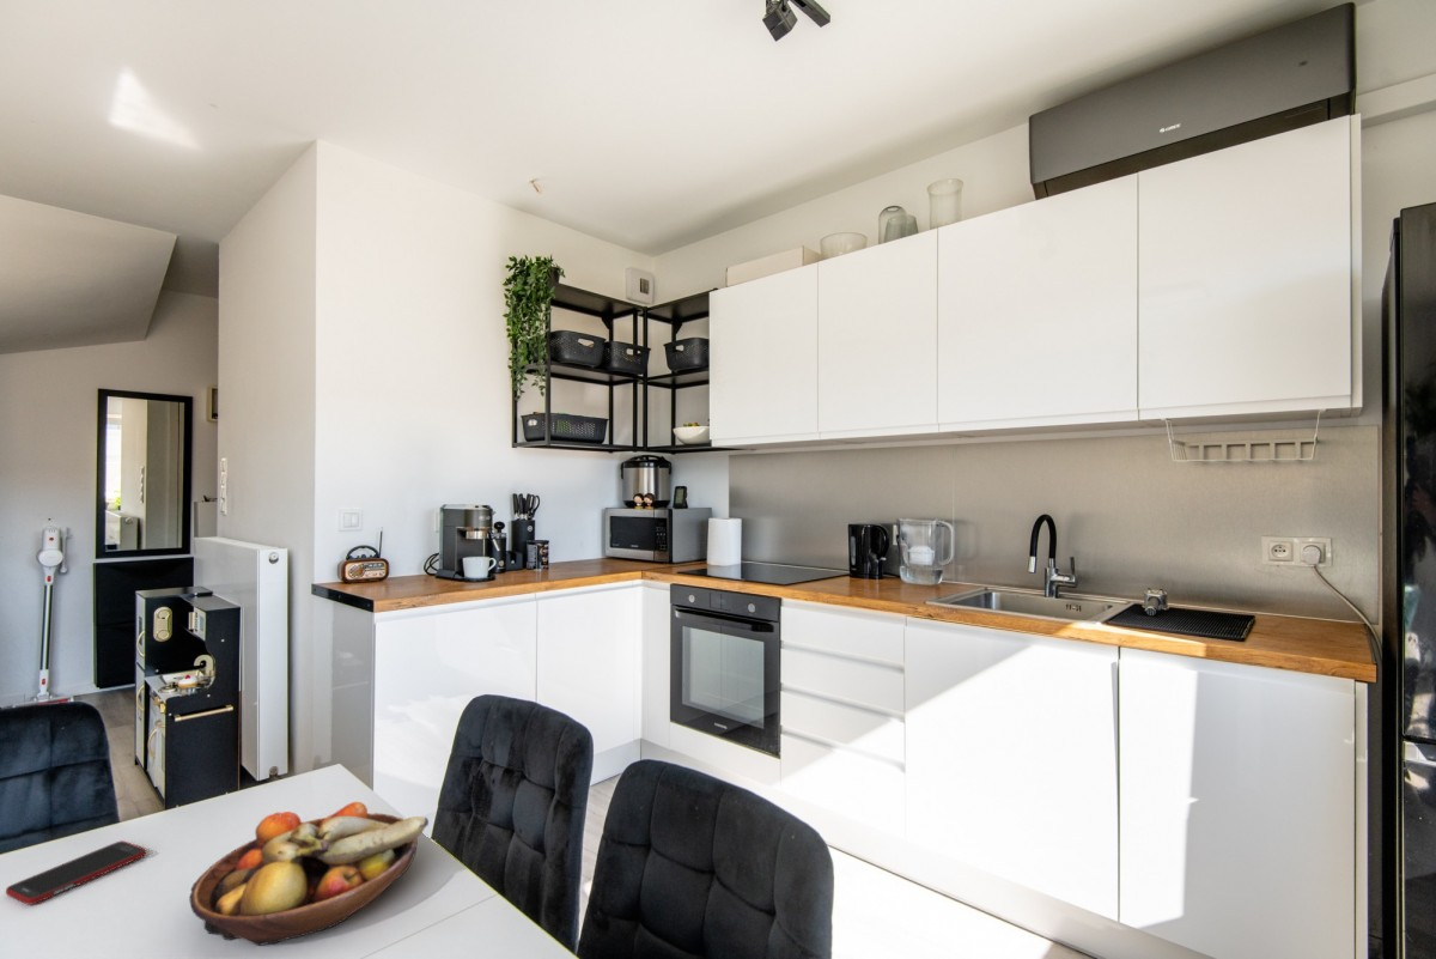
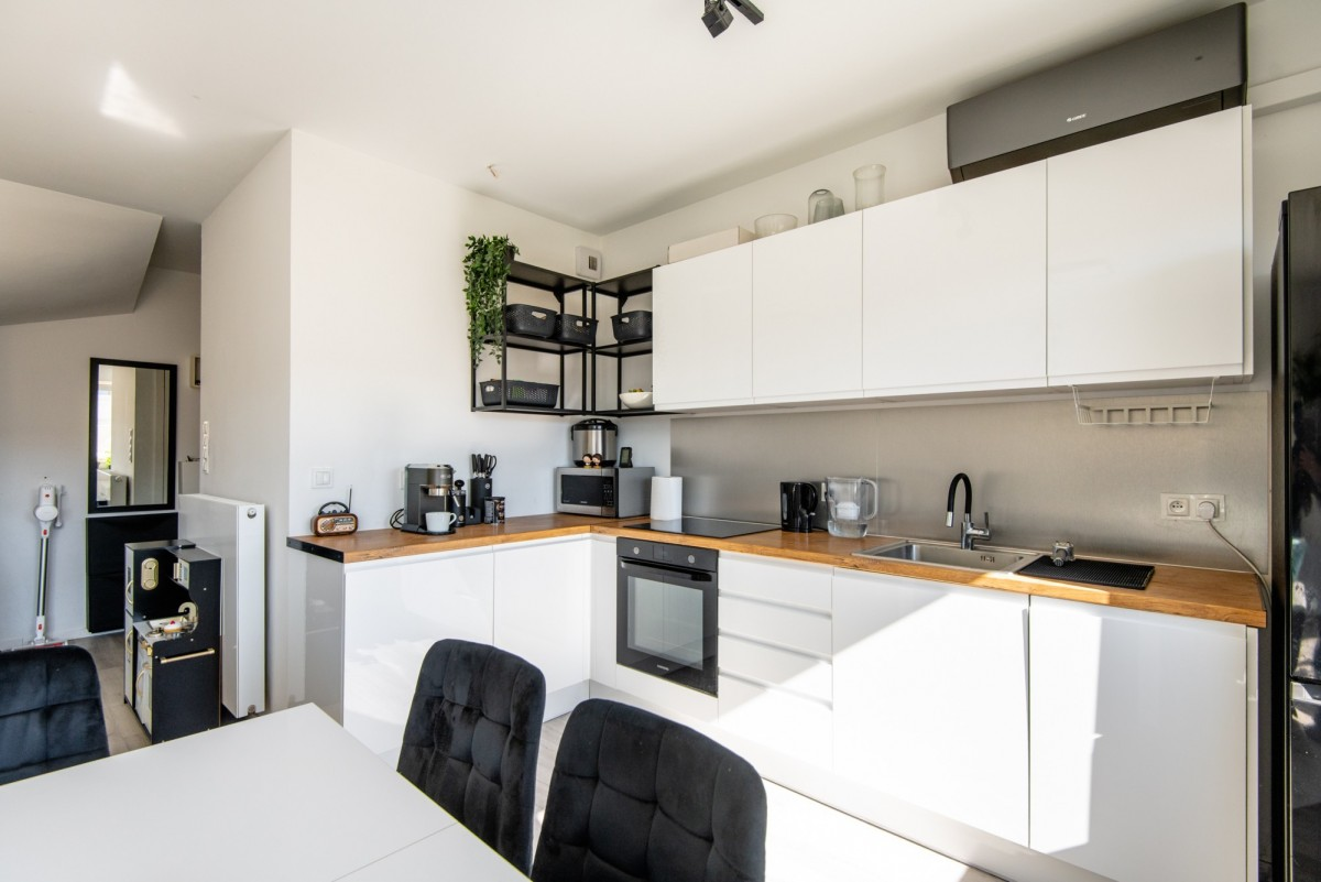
- fruit bowl [189,801,430,947]
- cell phone [5,839,147,906]
